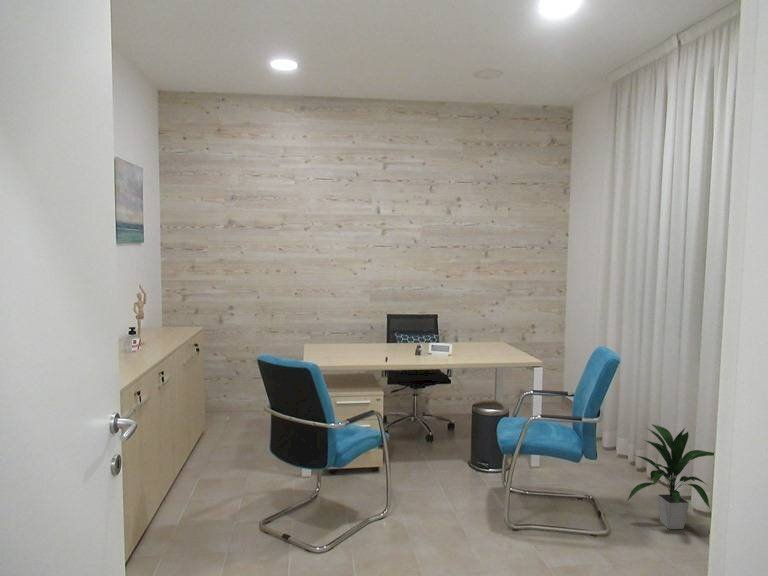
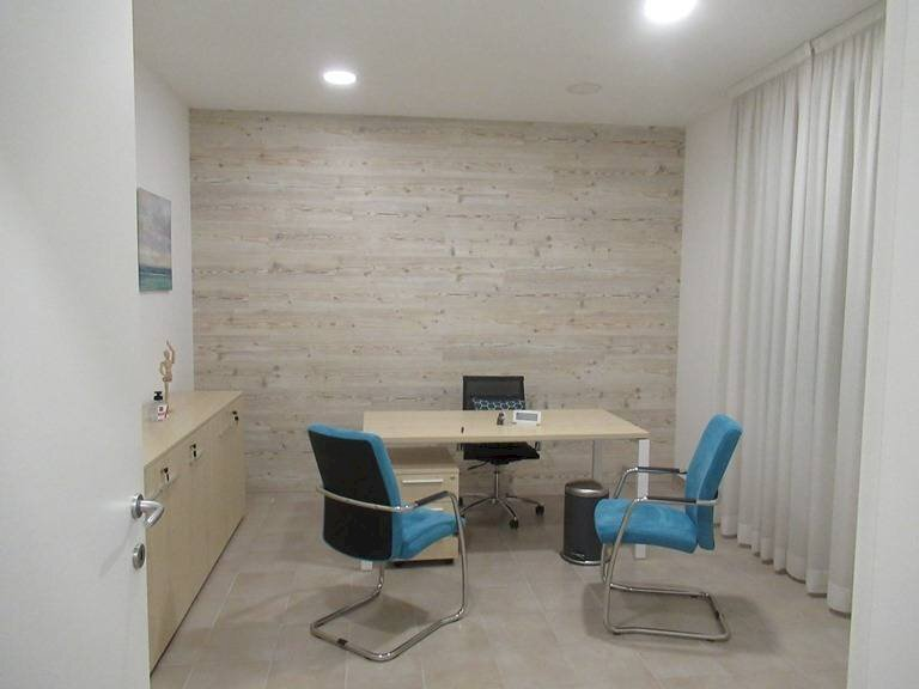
- indoor plant [626,423,715,530]
